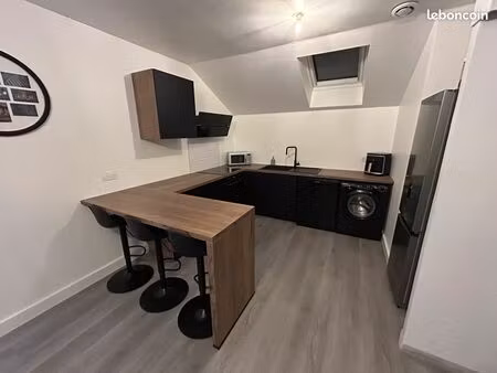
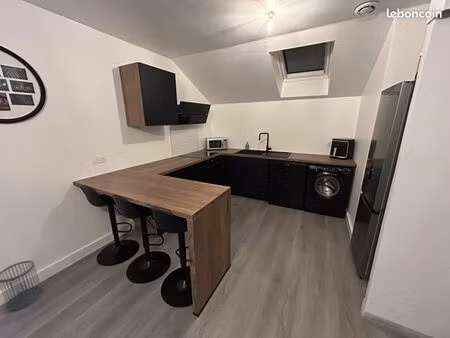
+ wastebasket [0,260,44,311]
